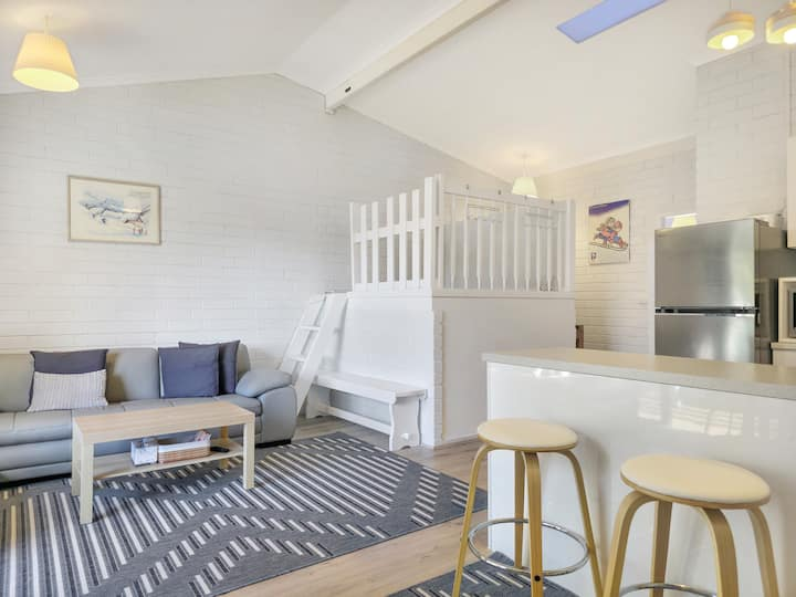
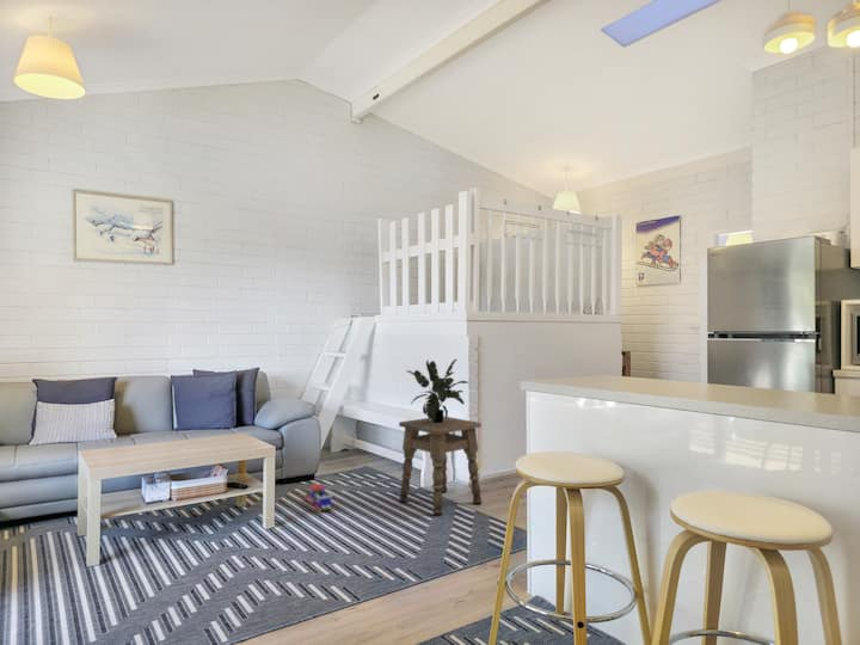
+ potted plant [406,358,469,423]
+ side table [398,416,483,517]
+ toy train [302,481,333,514]
